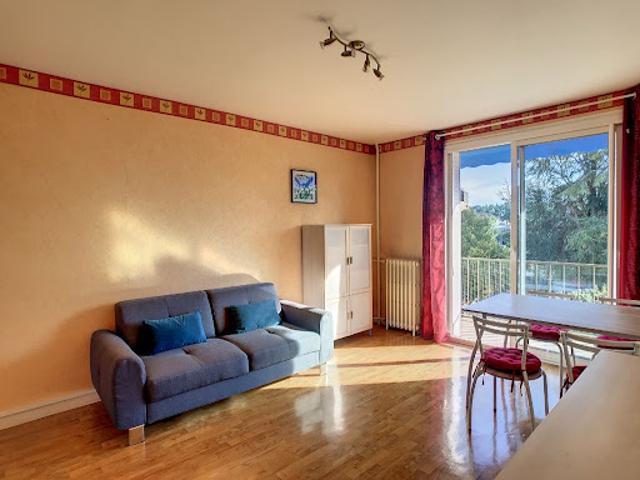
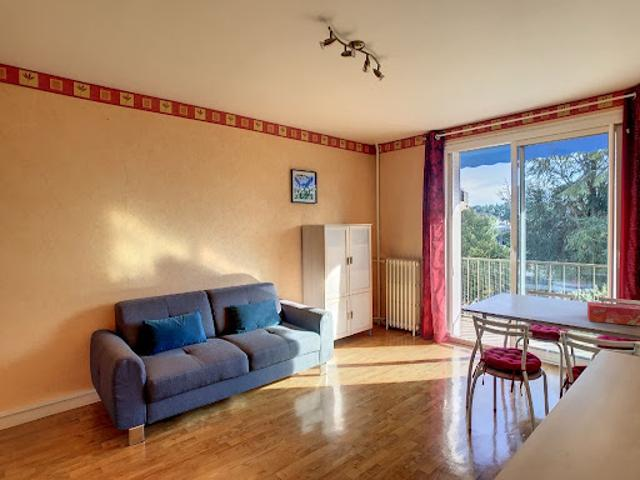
+ tissue box [586,301,640,327]
